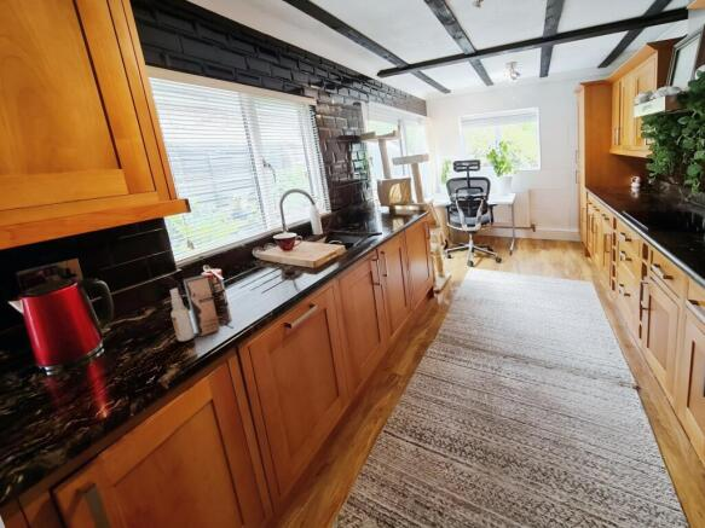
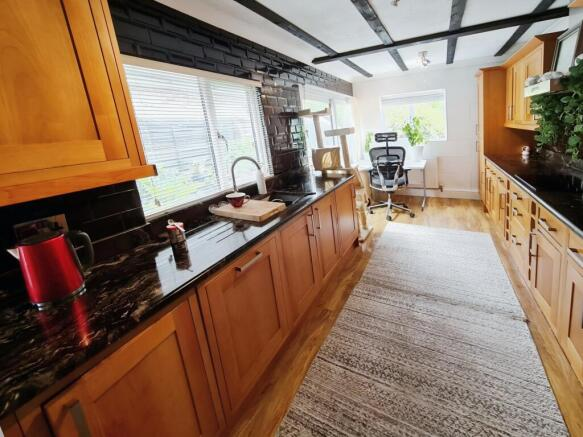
- spray bottle [169,273,221,342]
